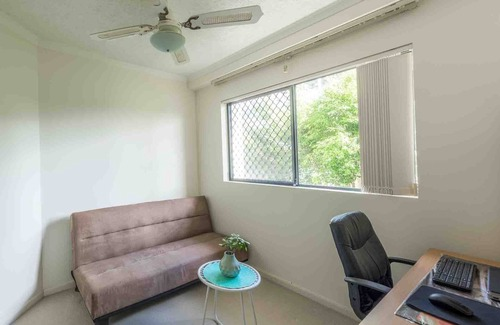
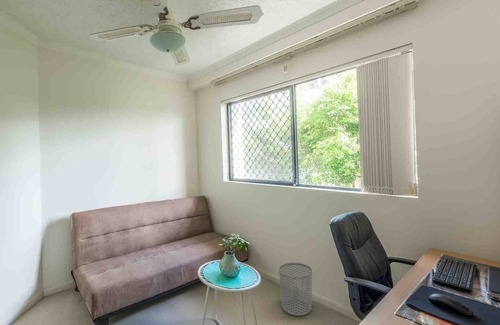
+ waste bin [278,262,313,317]
